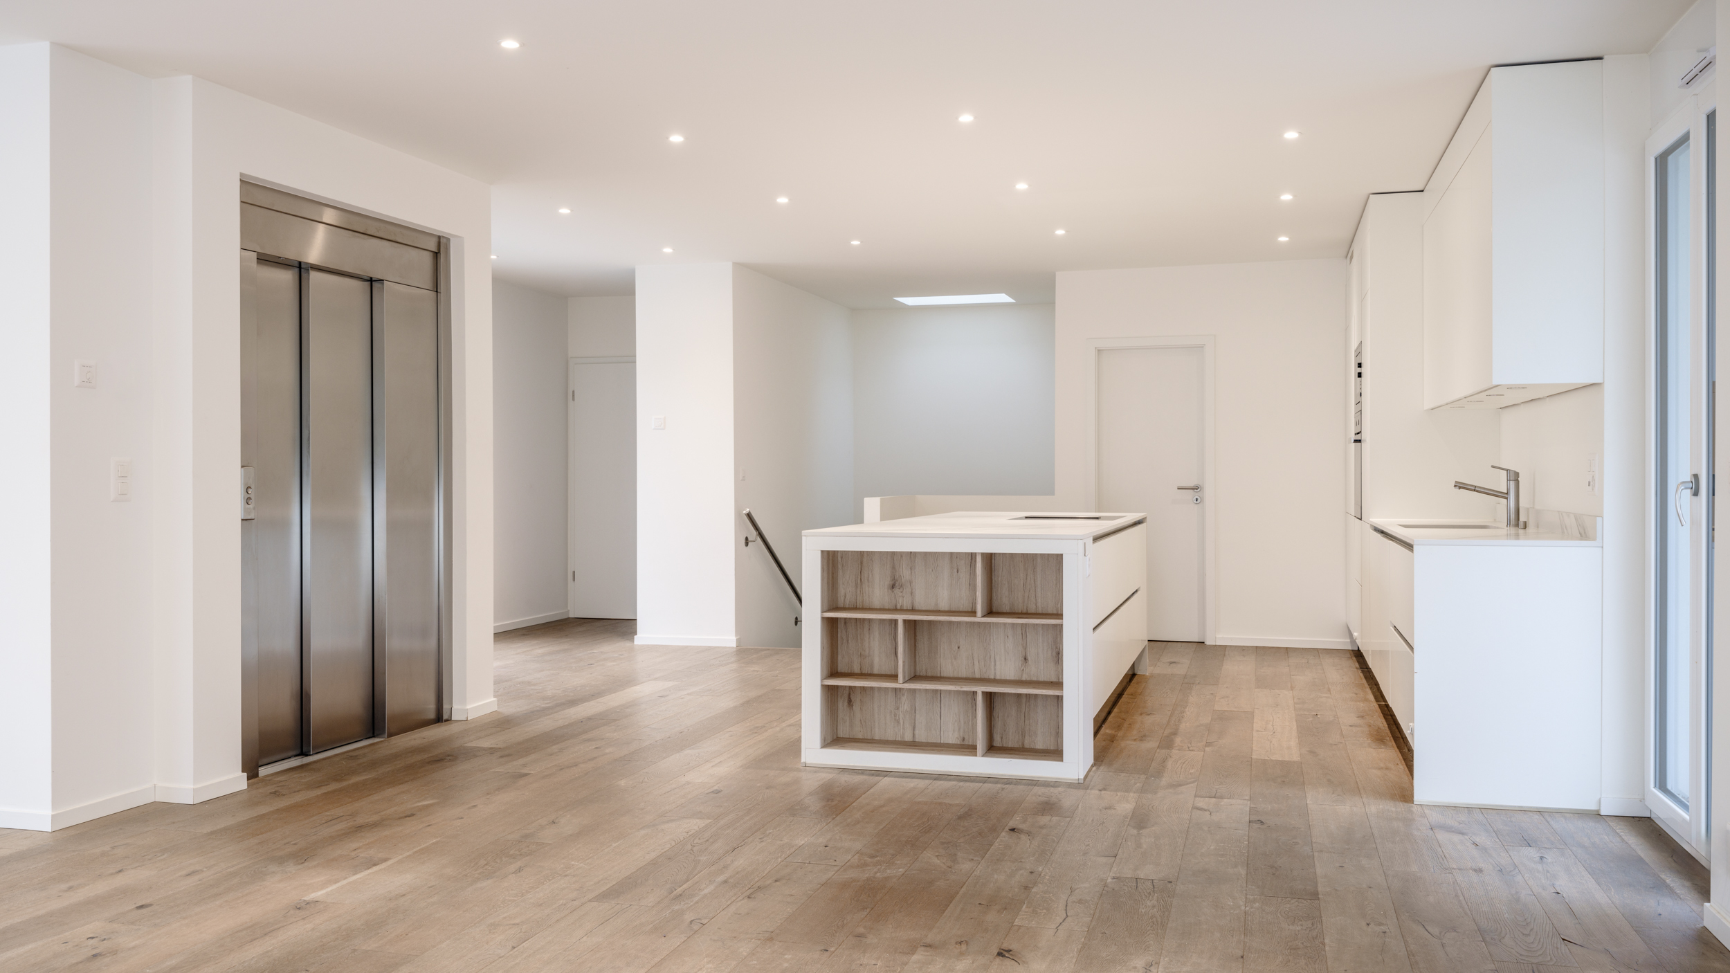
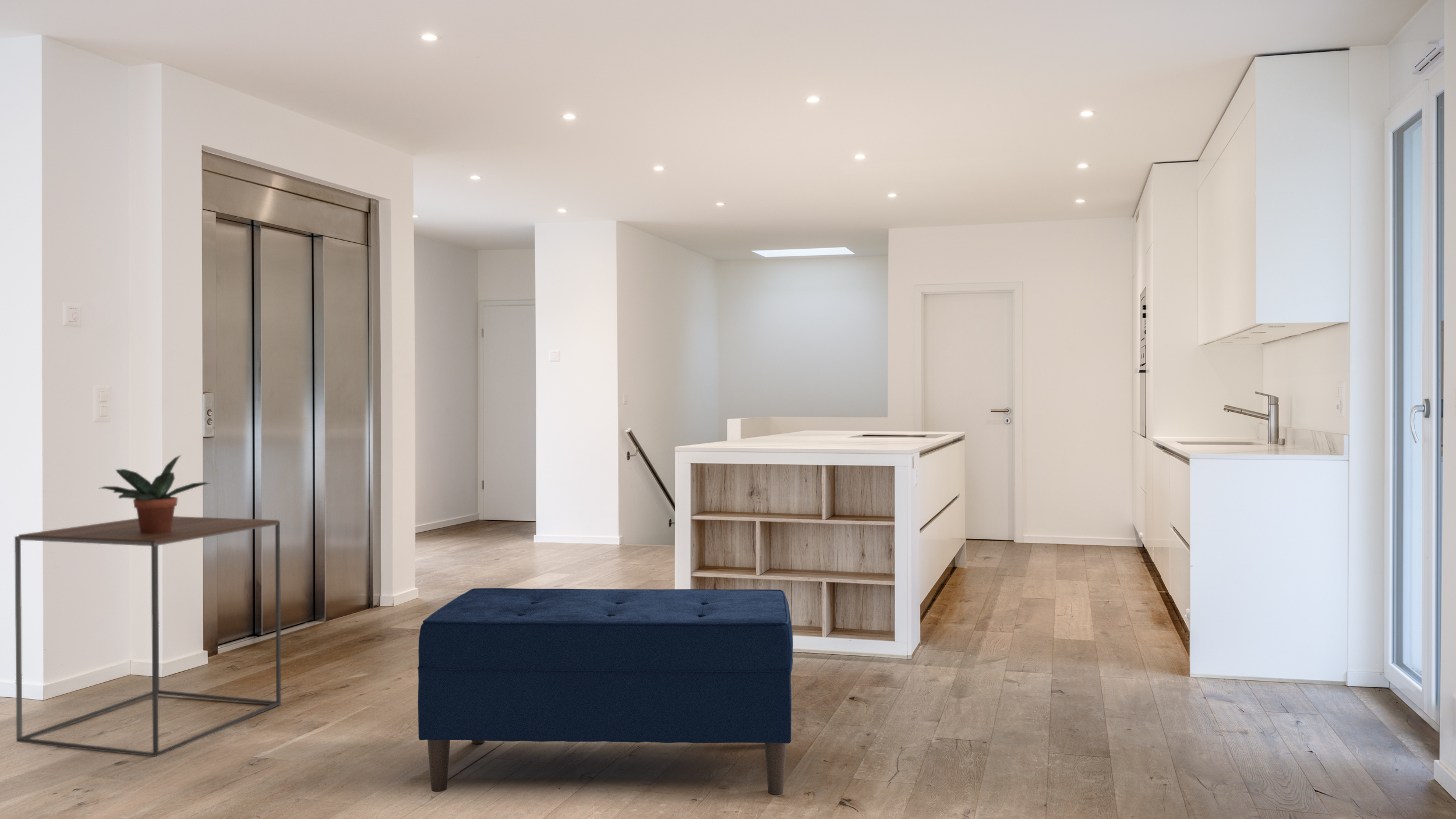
+ potted plant [99,454,210,534]
+ side table [14,516,282,757]
+ bench [417,588,794,796]
